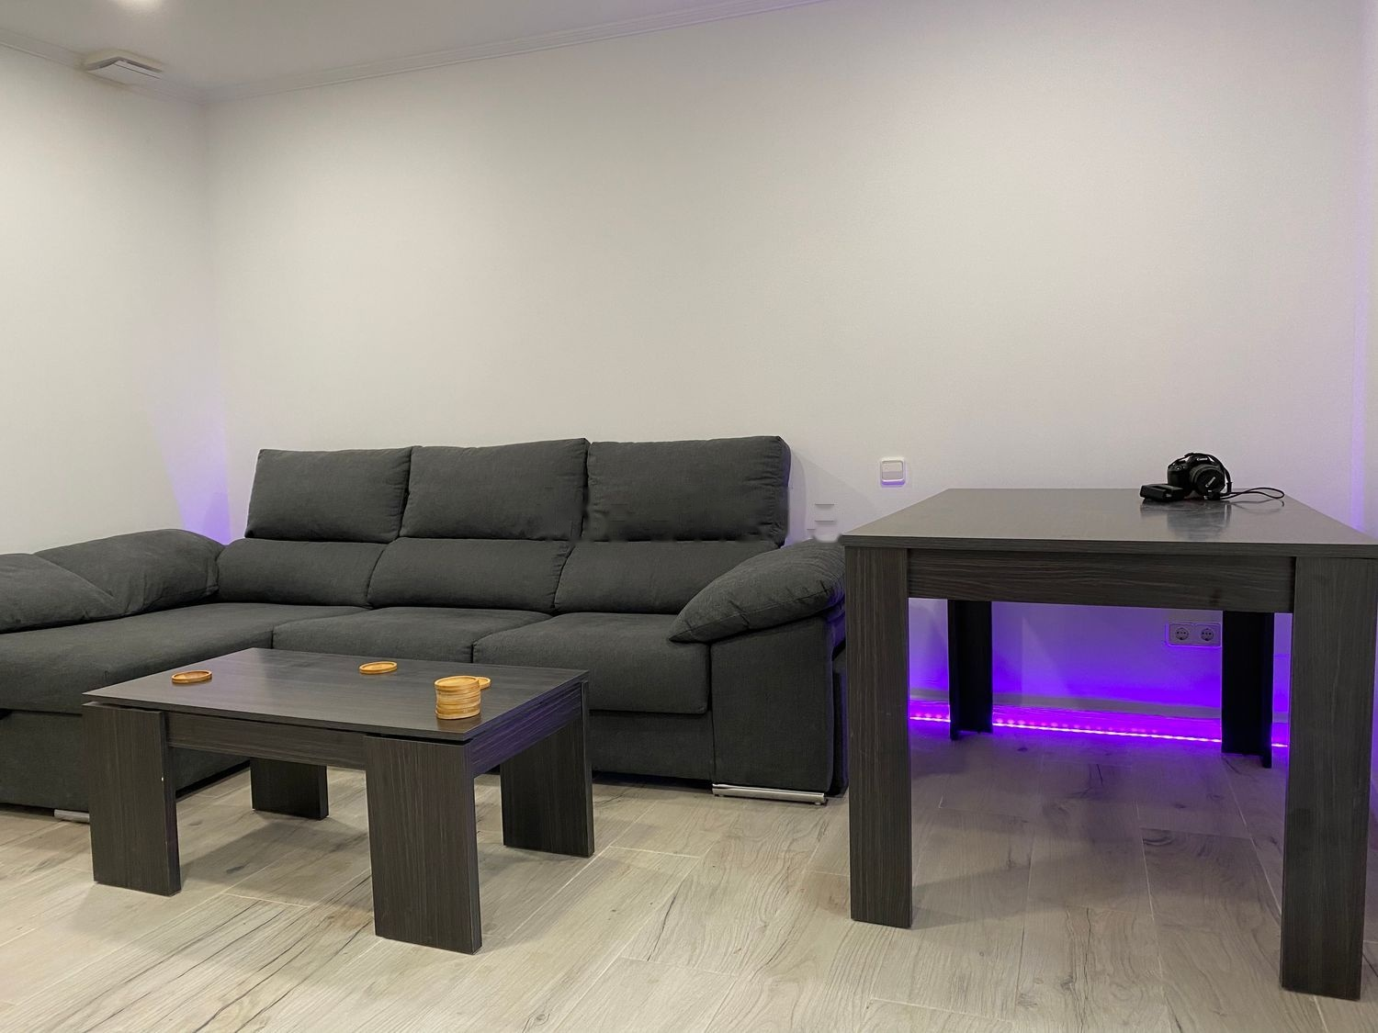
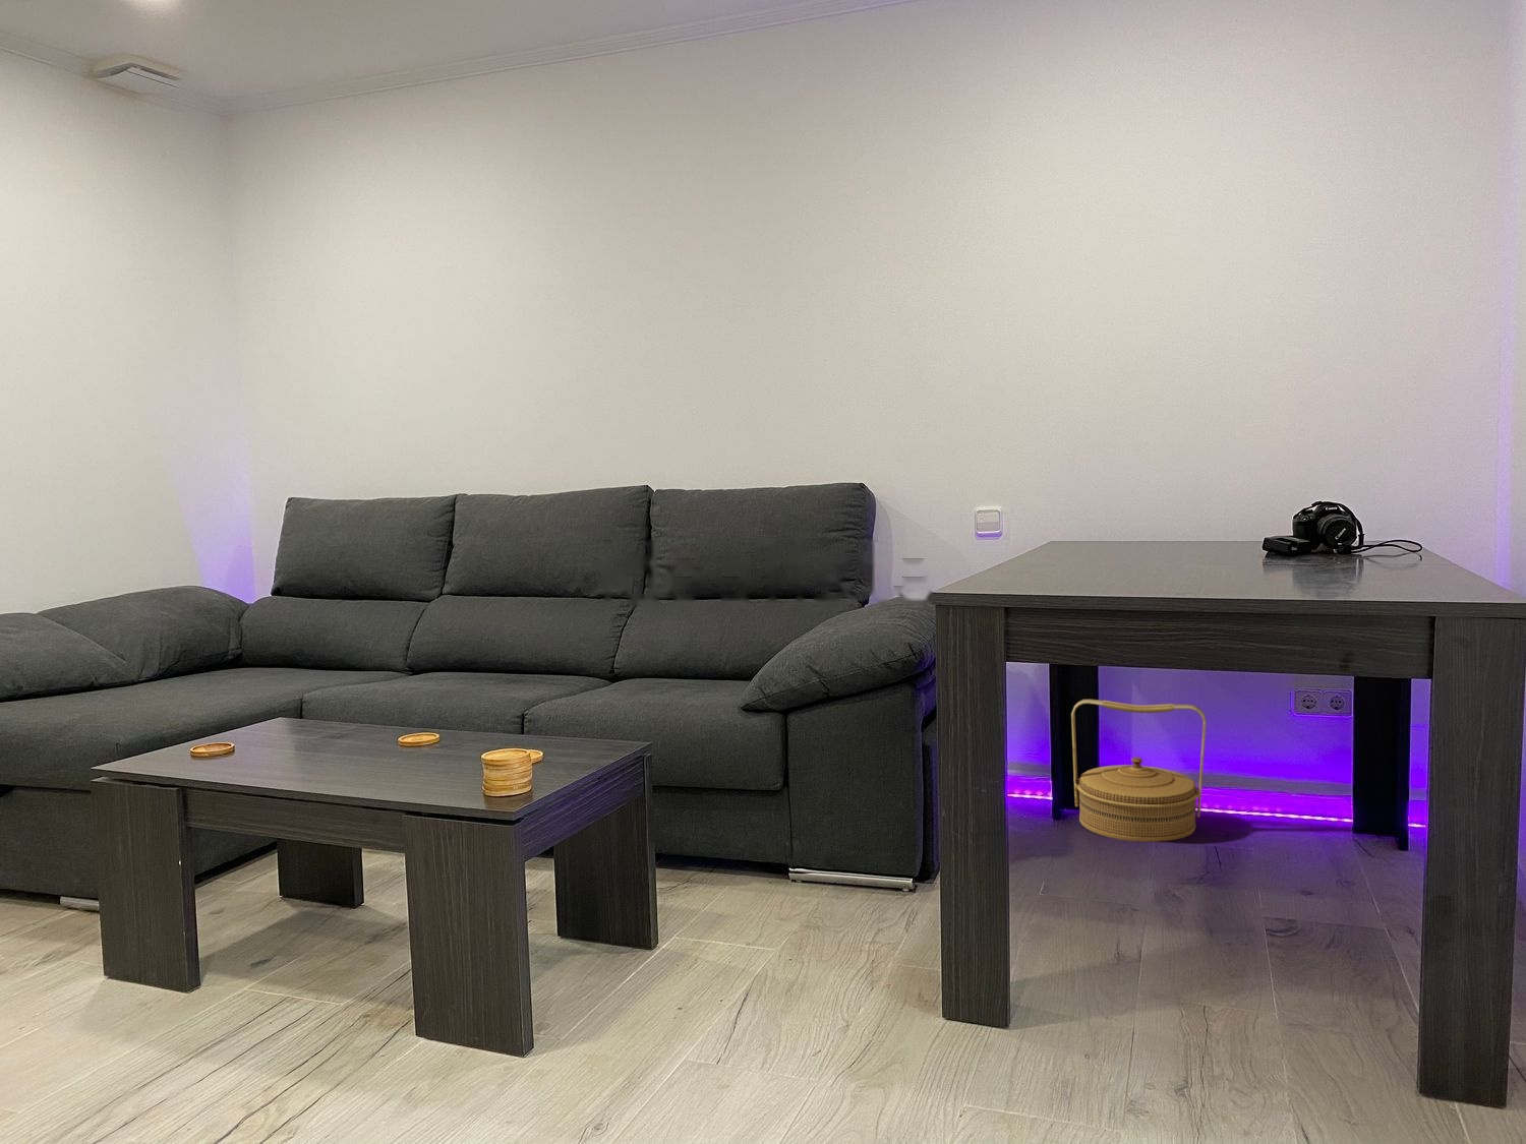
+ basket [1071,698,1206,844]
